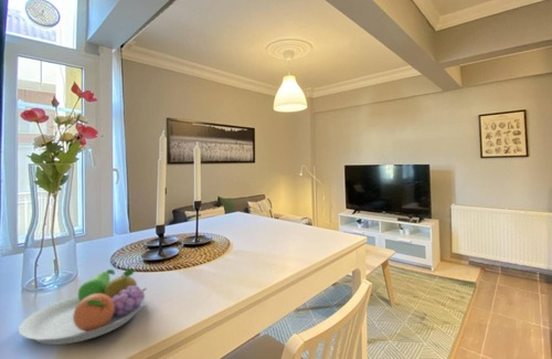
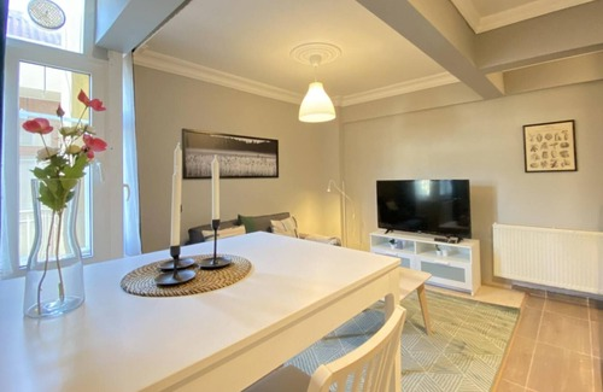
- fruit bowl [18,268,148,346]
